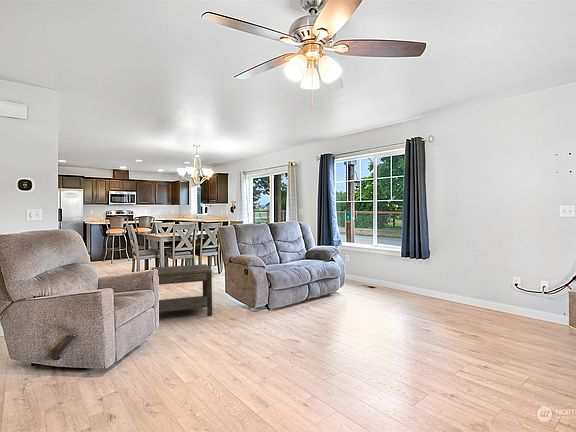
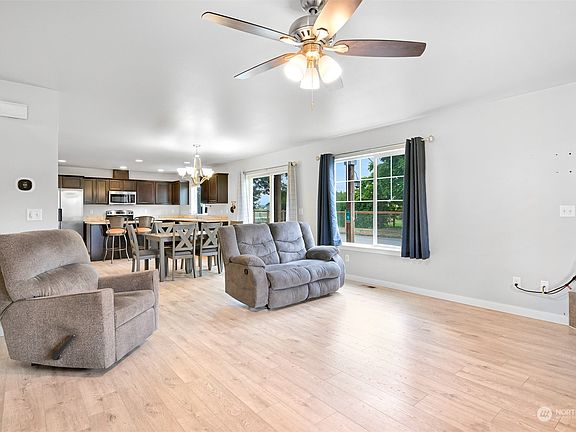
- side table [150,263,213,316]
